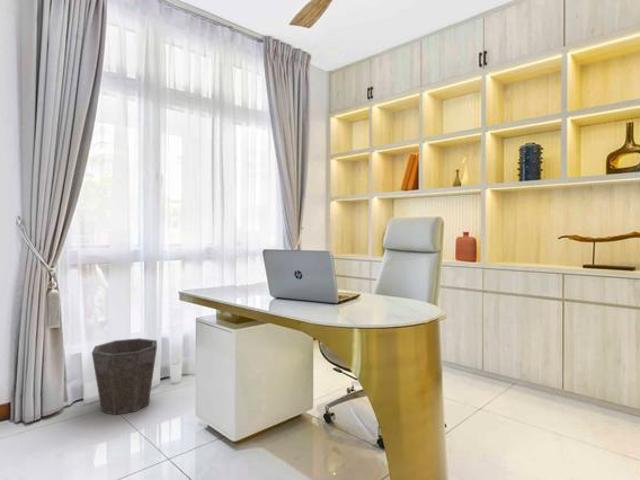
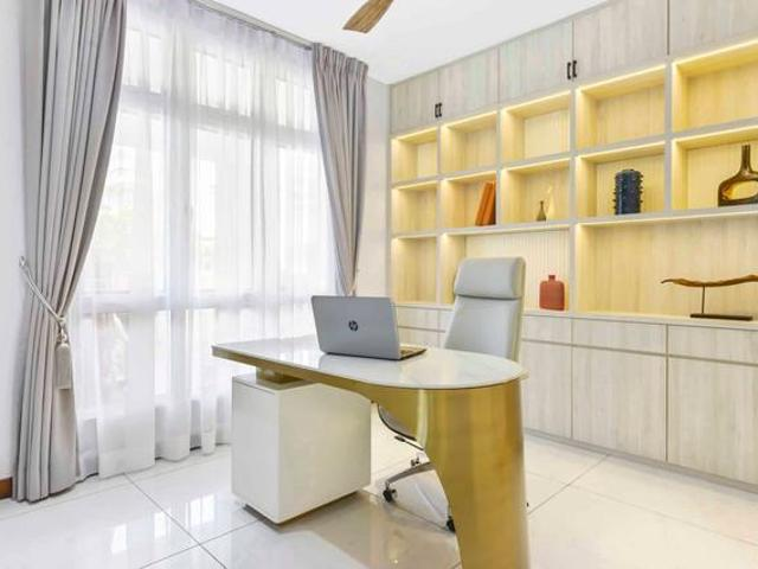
- waste bin [91,337,158,416]
